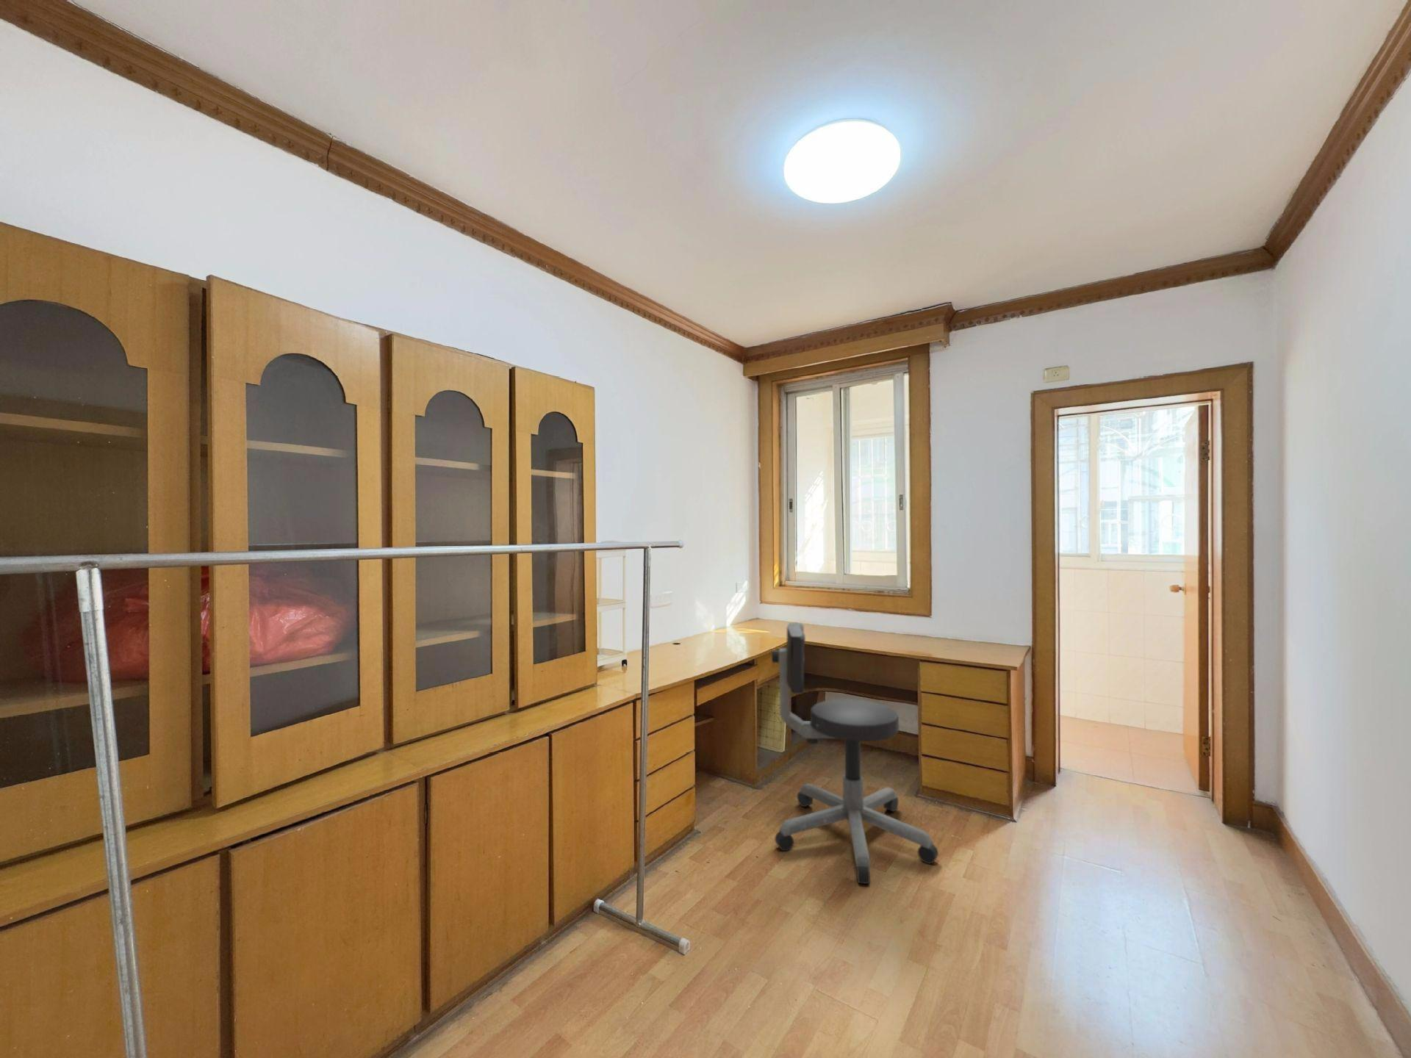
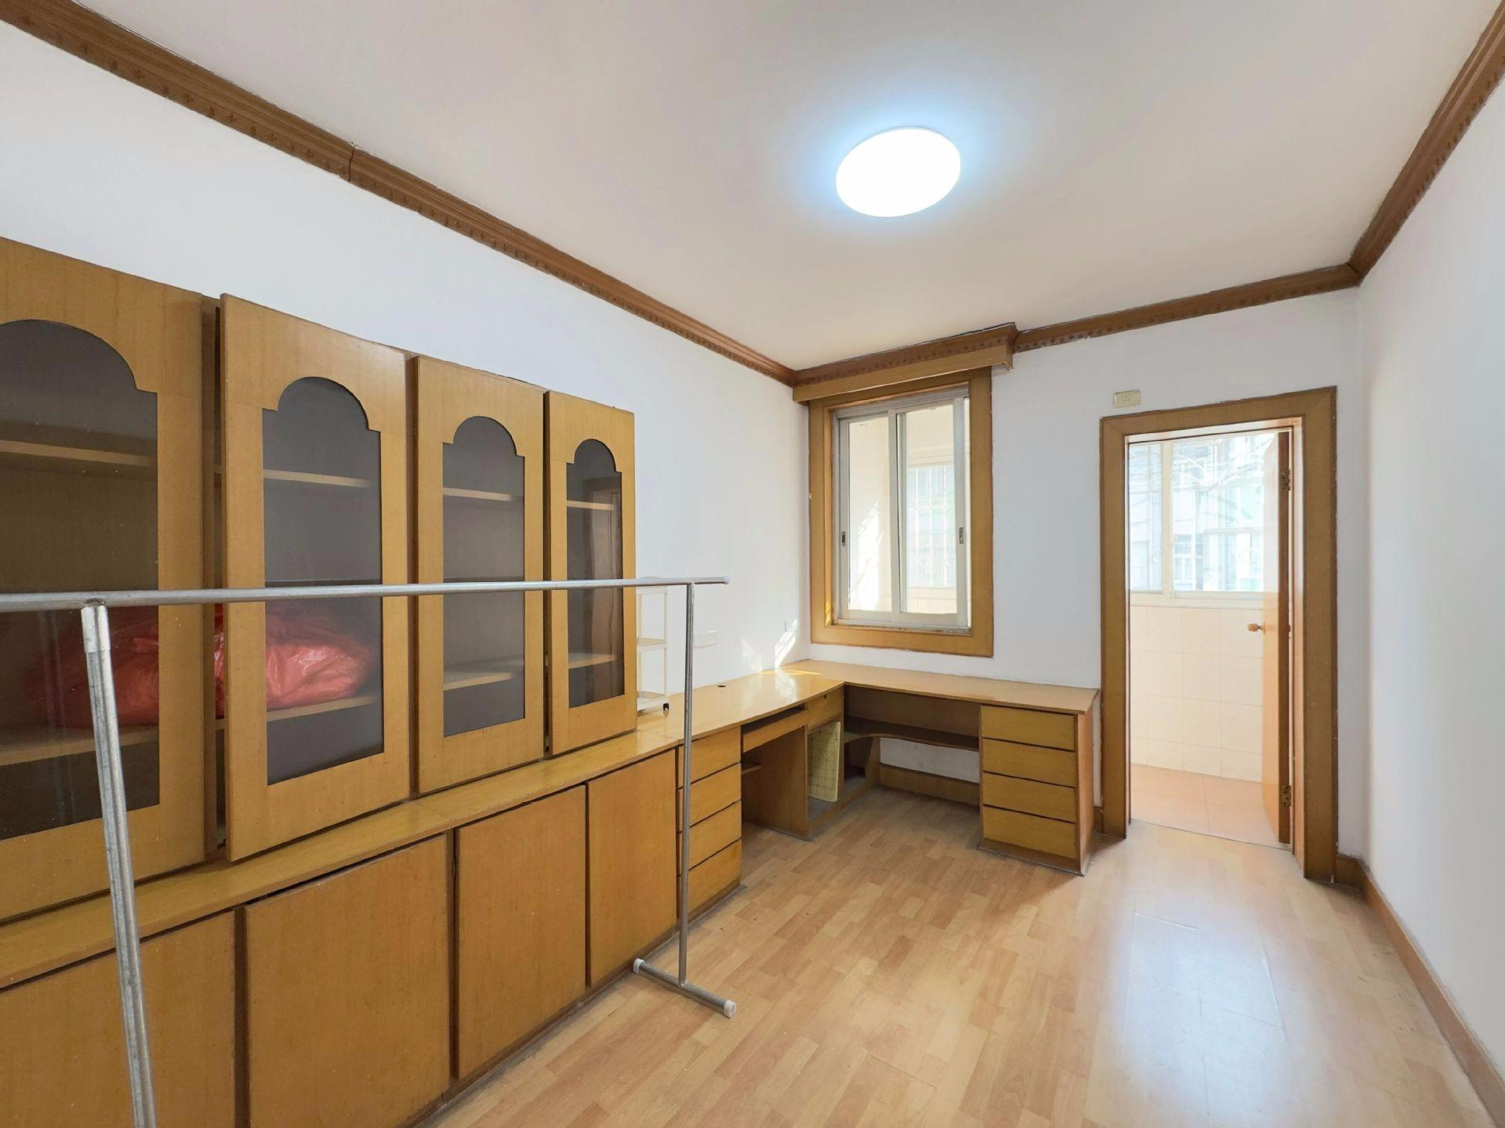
- office chair [771,621,939,885]
